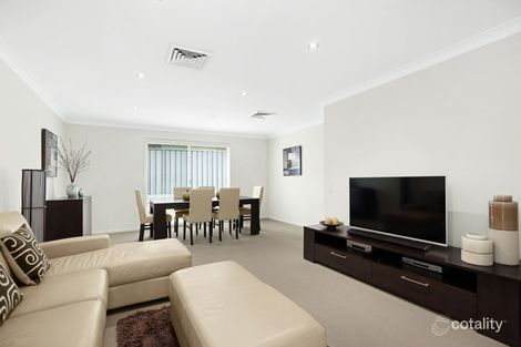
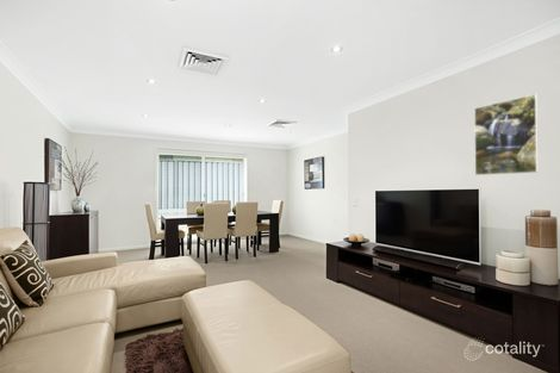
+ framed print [473,93,540,176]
